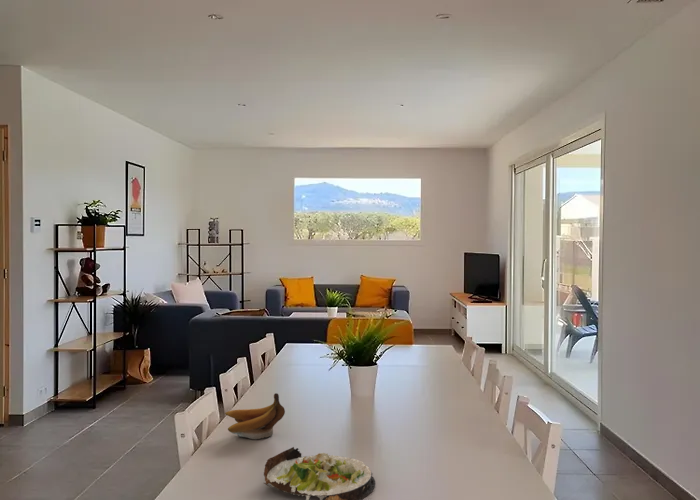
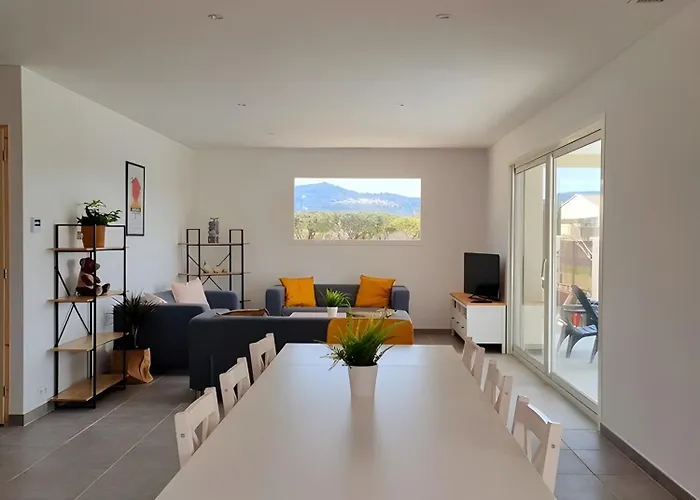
- salad plate [263,446,376,500]
- banana [224,392,286,440]
